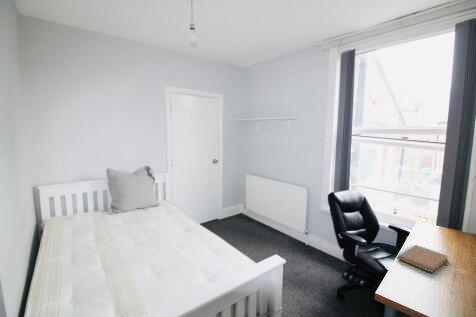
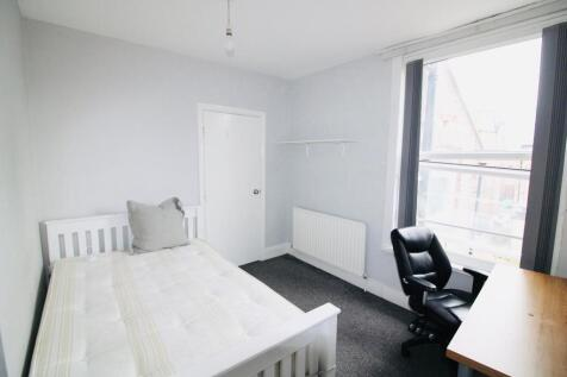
- notebook [397,244,449,274]
